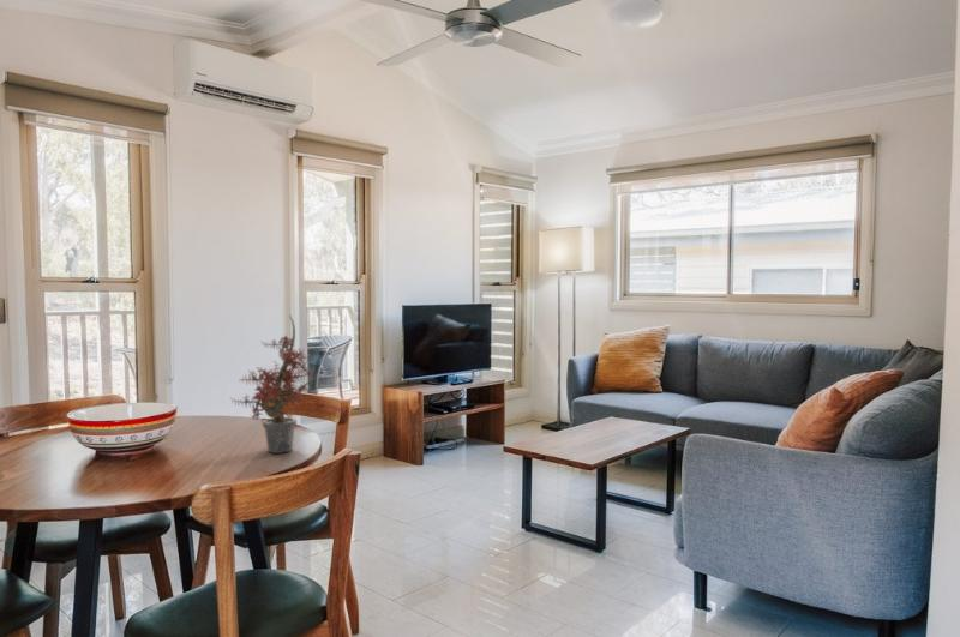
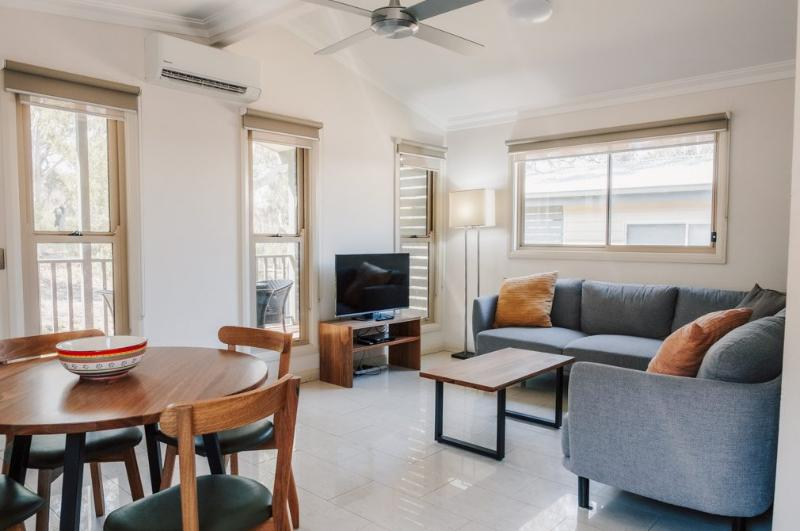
- potted plant [229,313,319,455]
